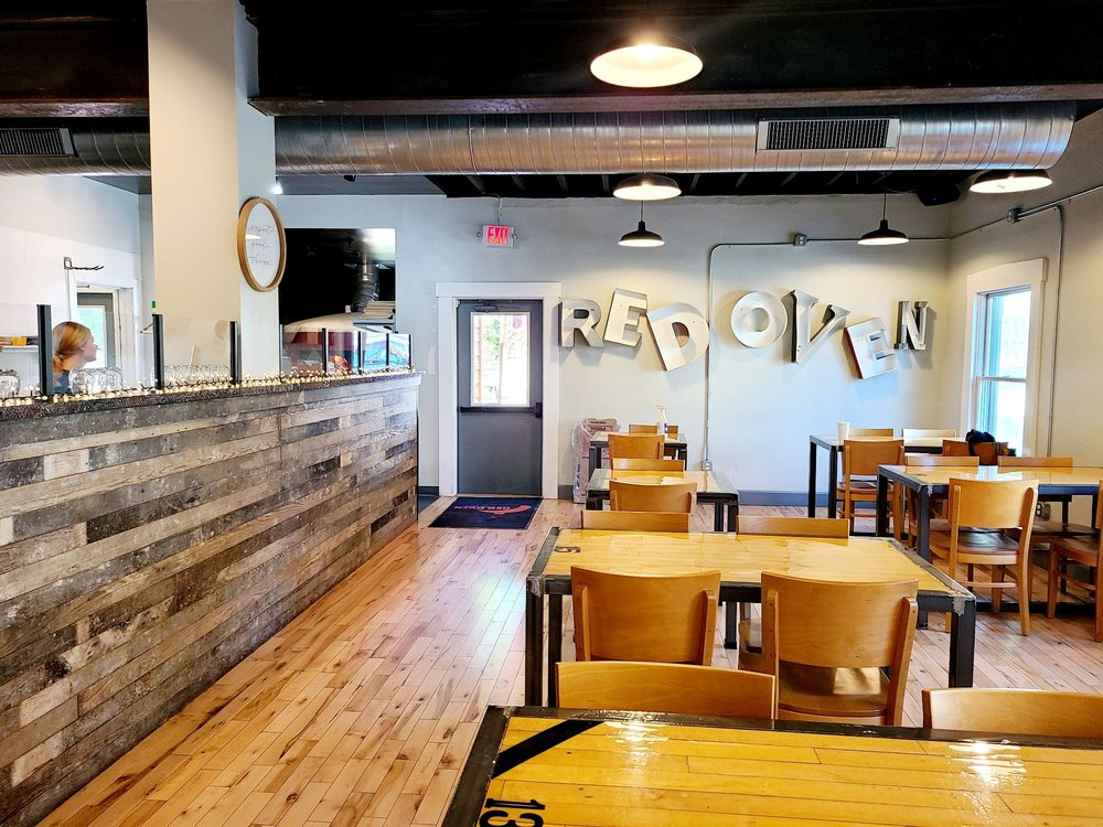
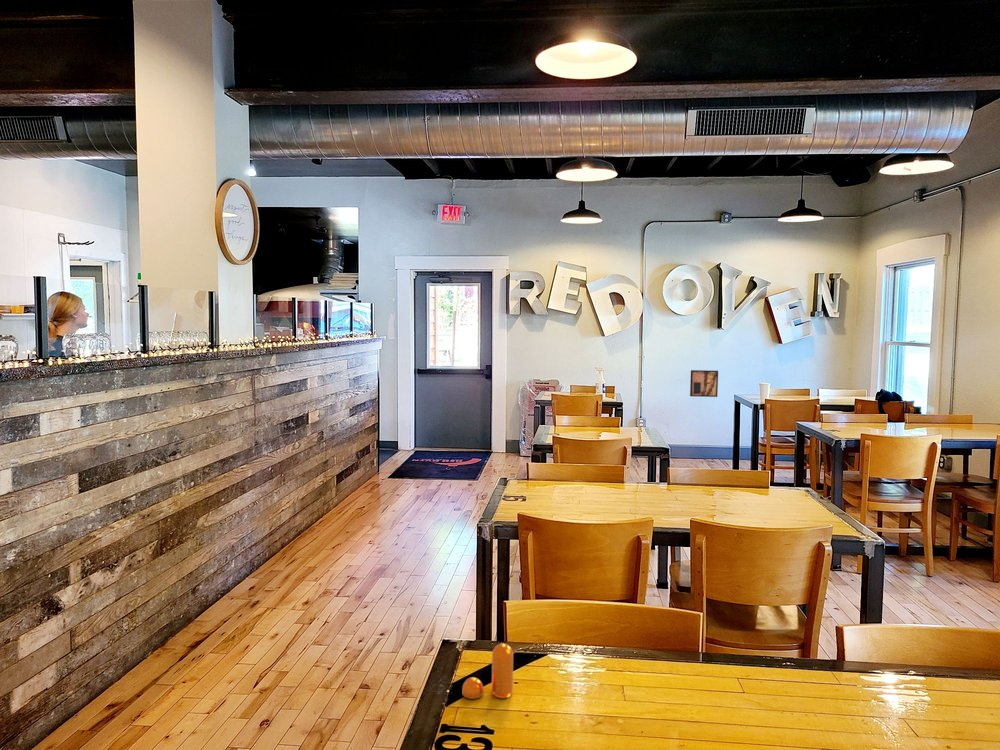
+ pepper shaker [461,642,514,700]
+ wall art [689,369,719,398]
